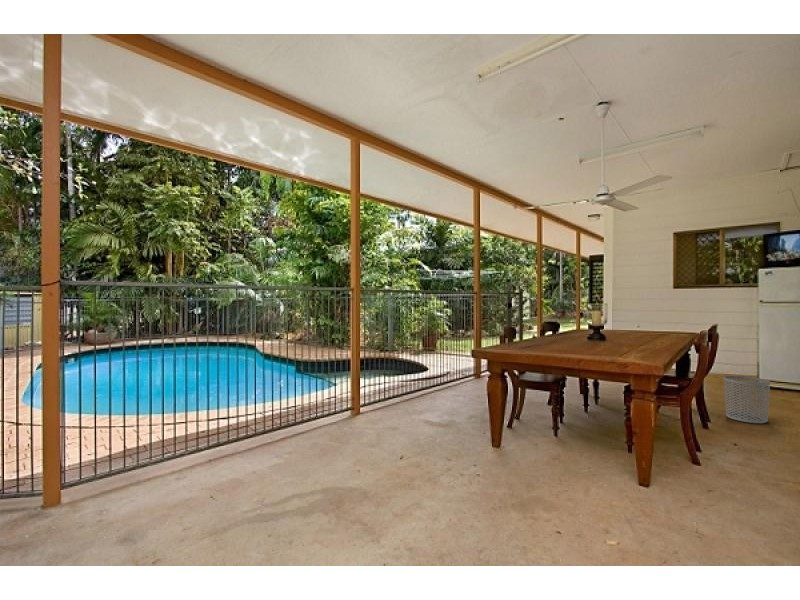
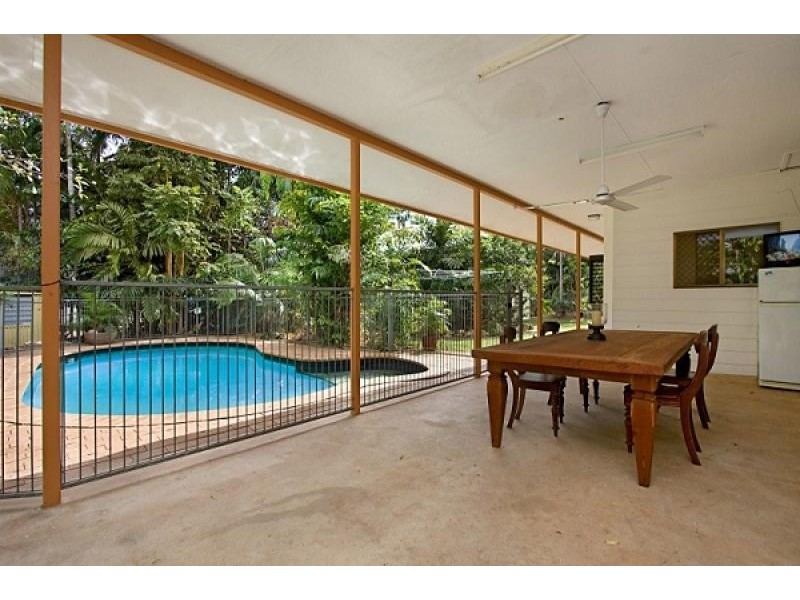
- waste bin [723,375,771,424]
